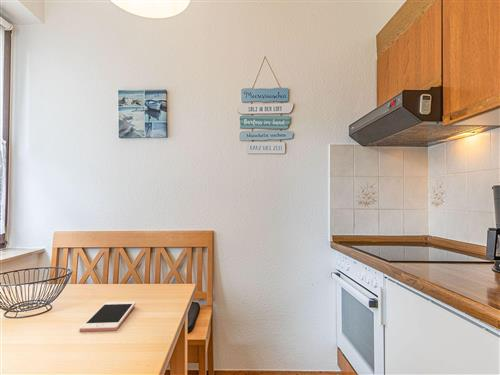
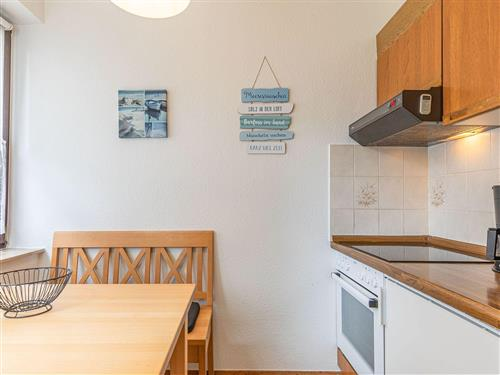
- cell phone [79,301,136,333]
